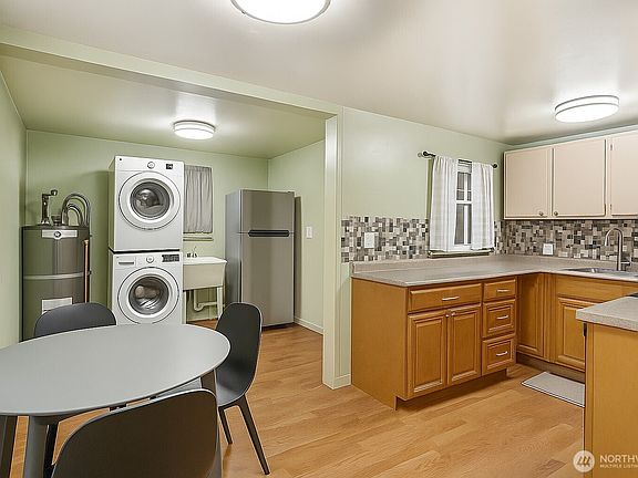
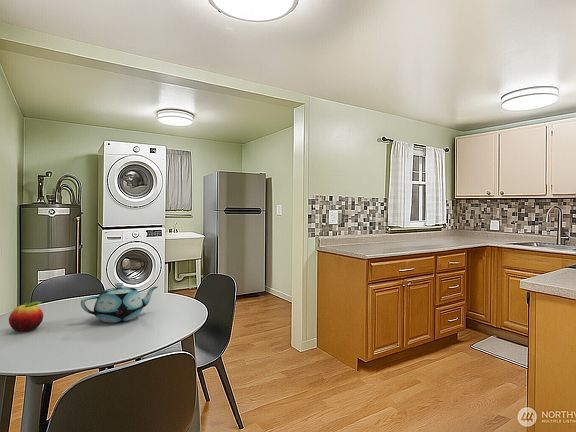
+ teapot [80,282,158,323]
+ fruit [8,301,44,333]
